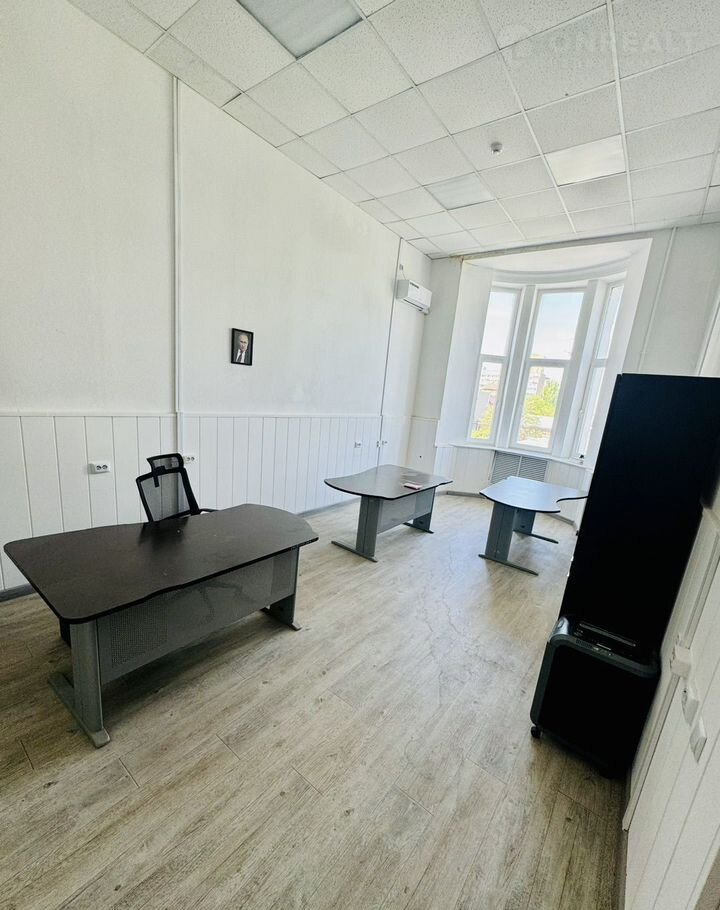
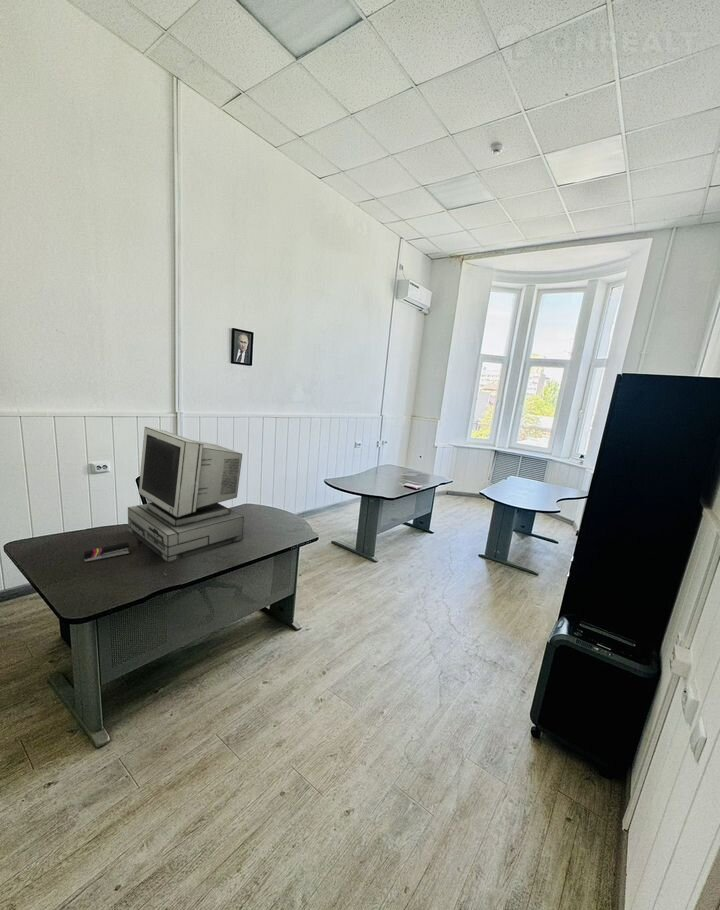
+ stapler [82,541,131,564]
+ monitor [127,426,245,563]
